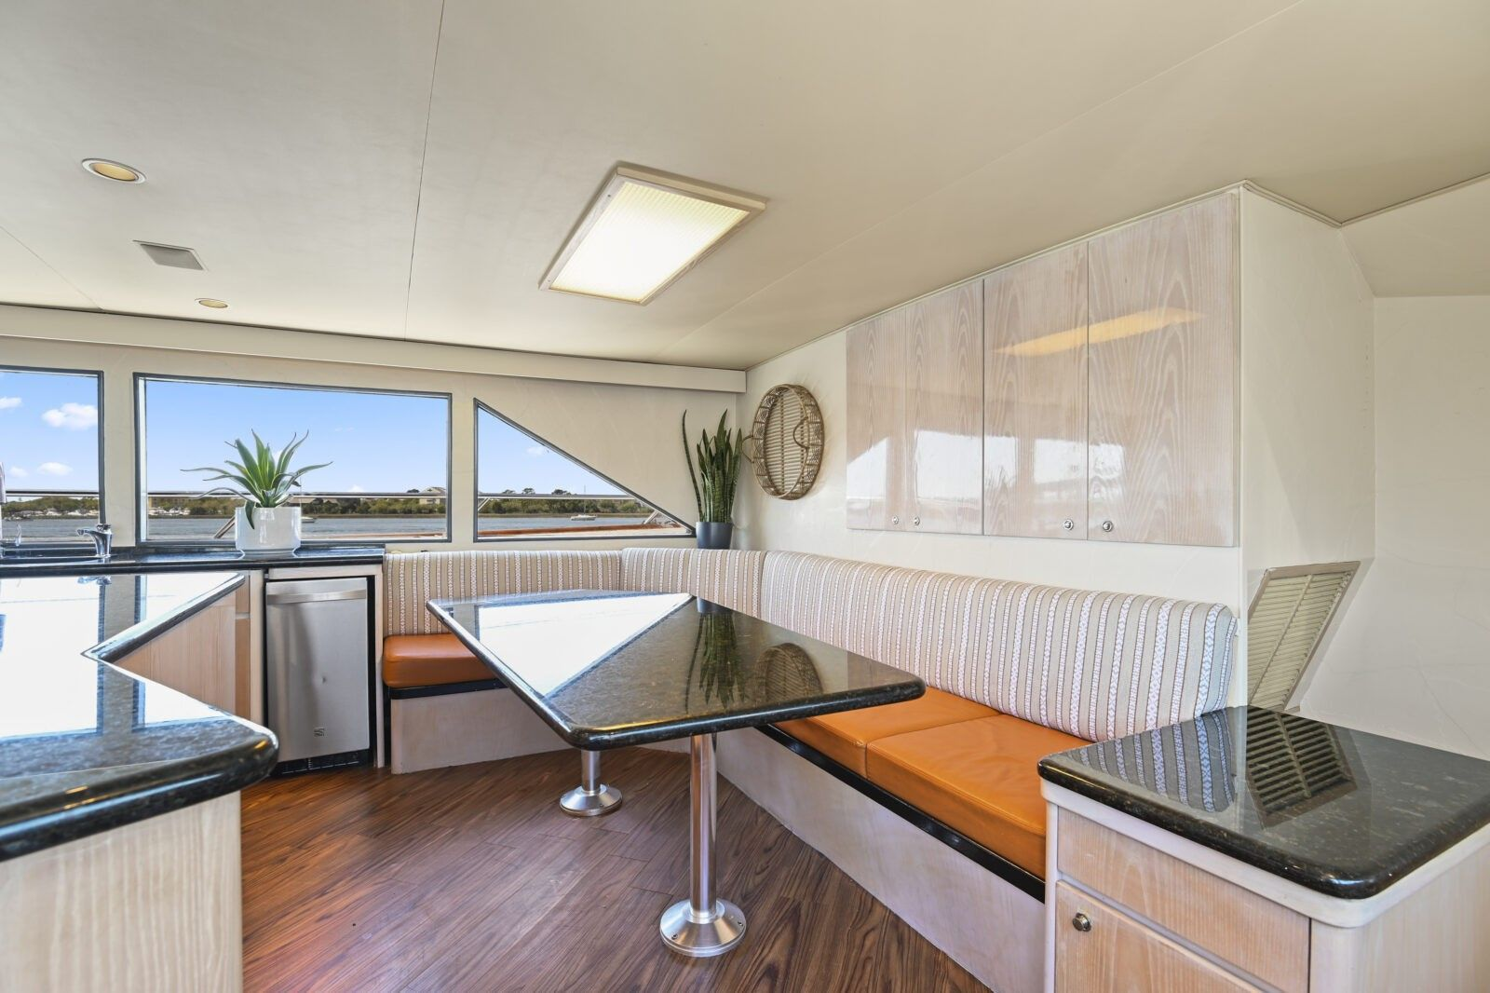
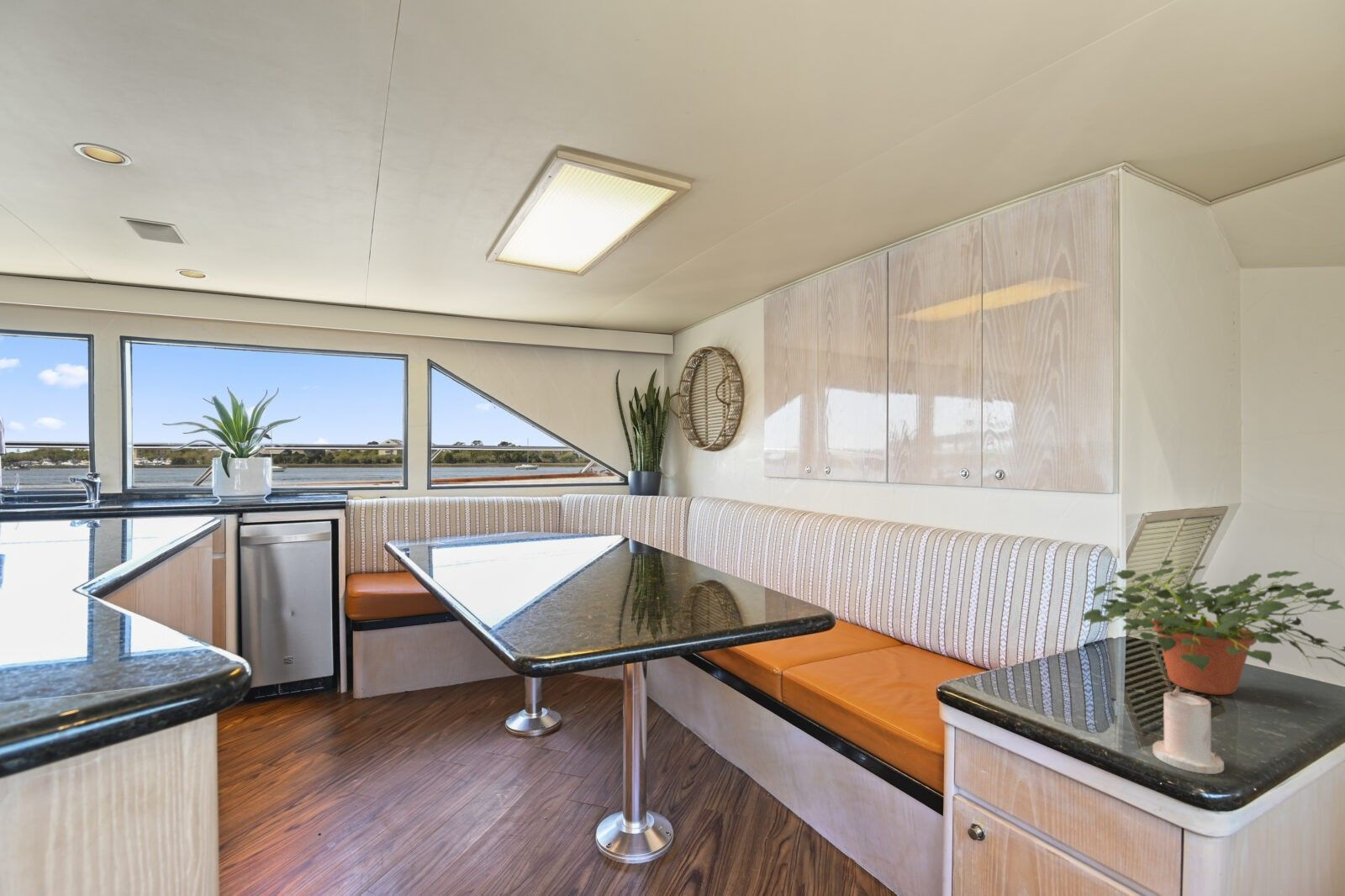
+ candle [1152,685,1225,775]
+ potted plant [1083,559,1345,696]
